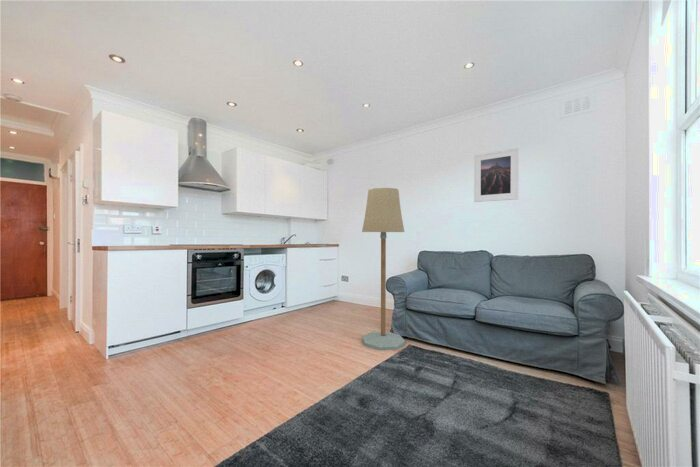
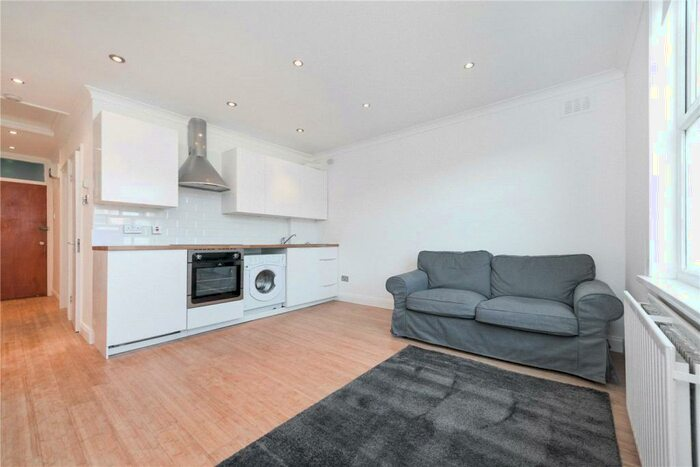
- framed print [473,147,520,203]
- floor lamp [361,187,406,351]
